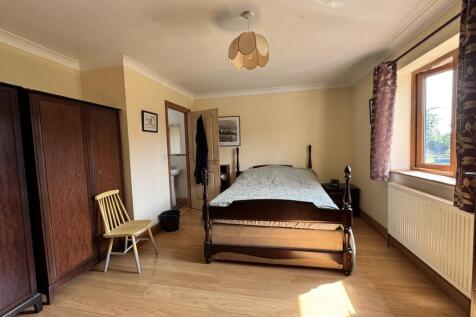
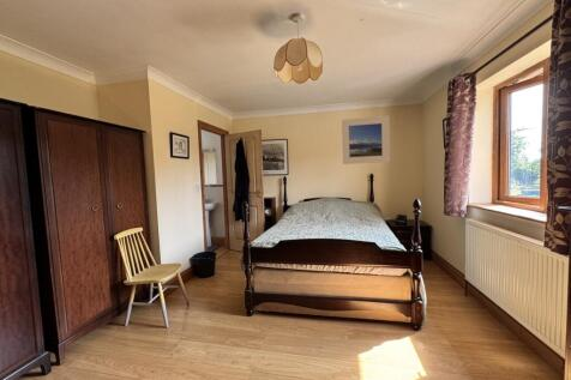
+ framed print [341,115,391,165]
